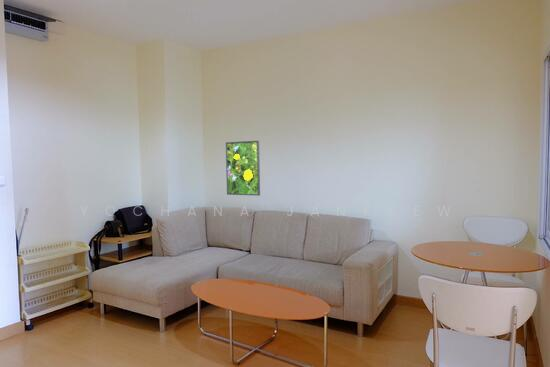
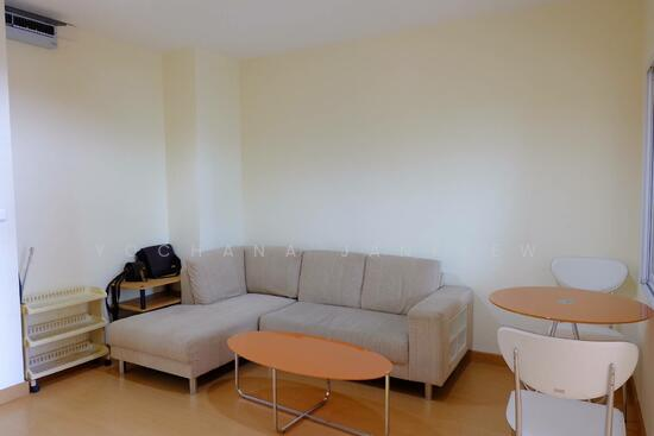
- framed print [225,140,261,197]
